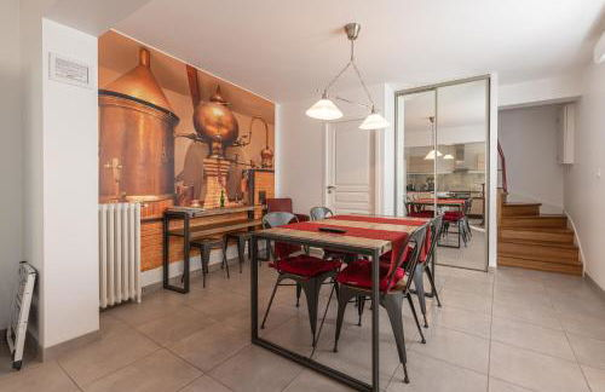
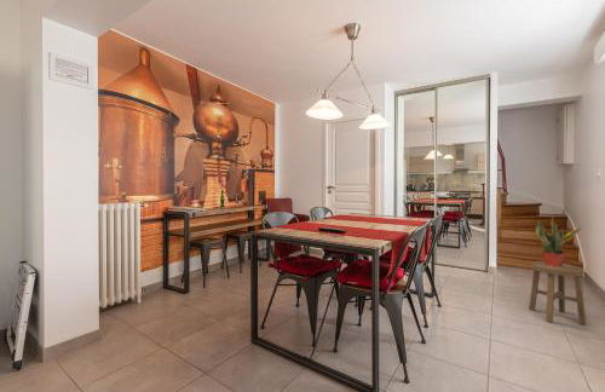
+ stool [528,260,588,327]
+ potted plant [535,215,583,267]
